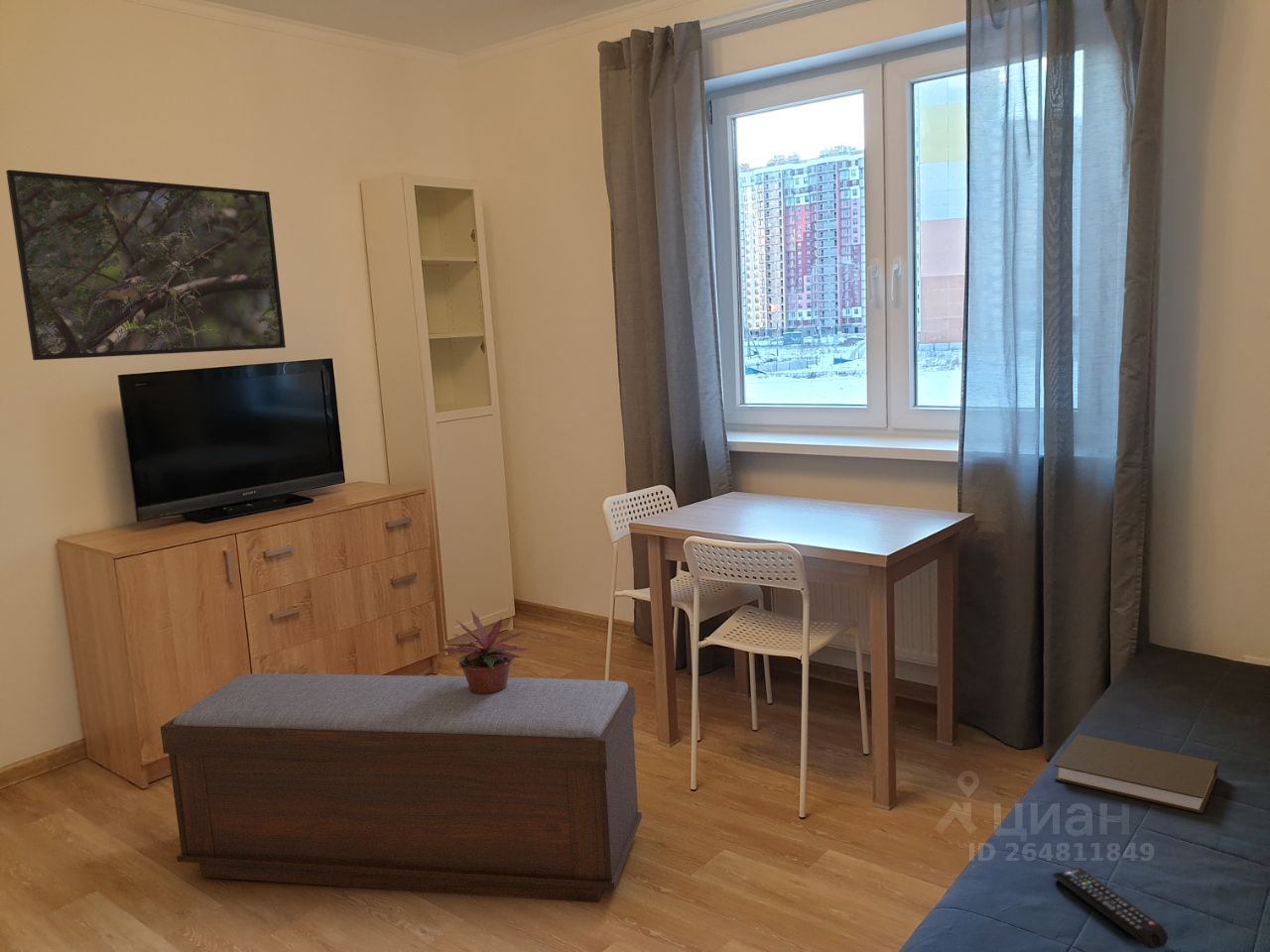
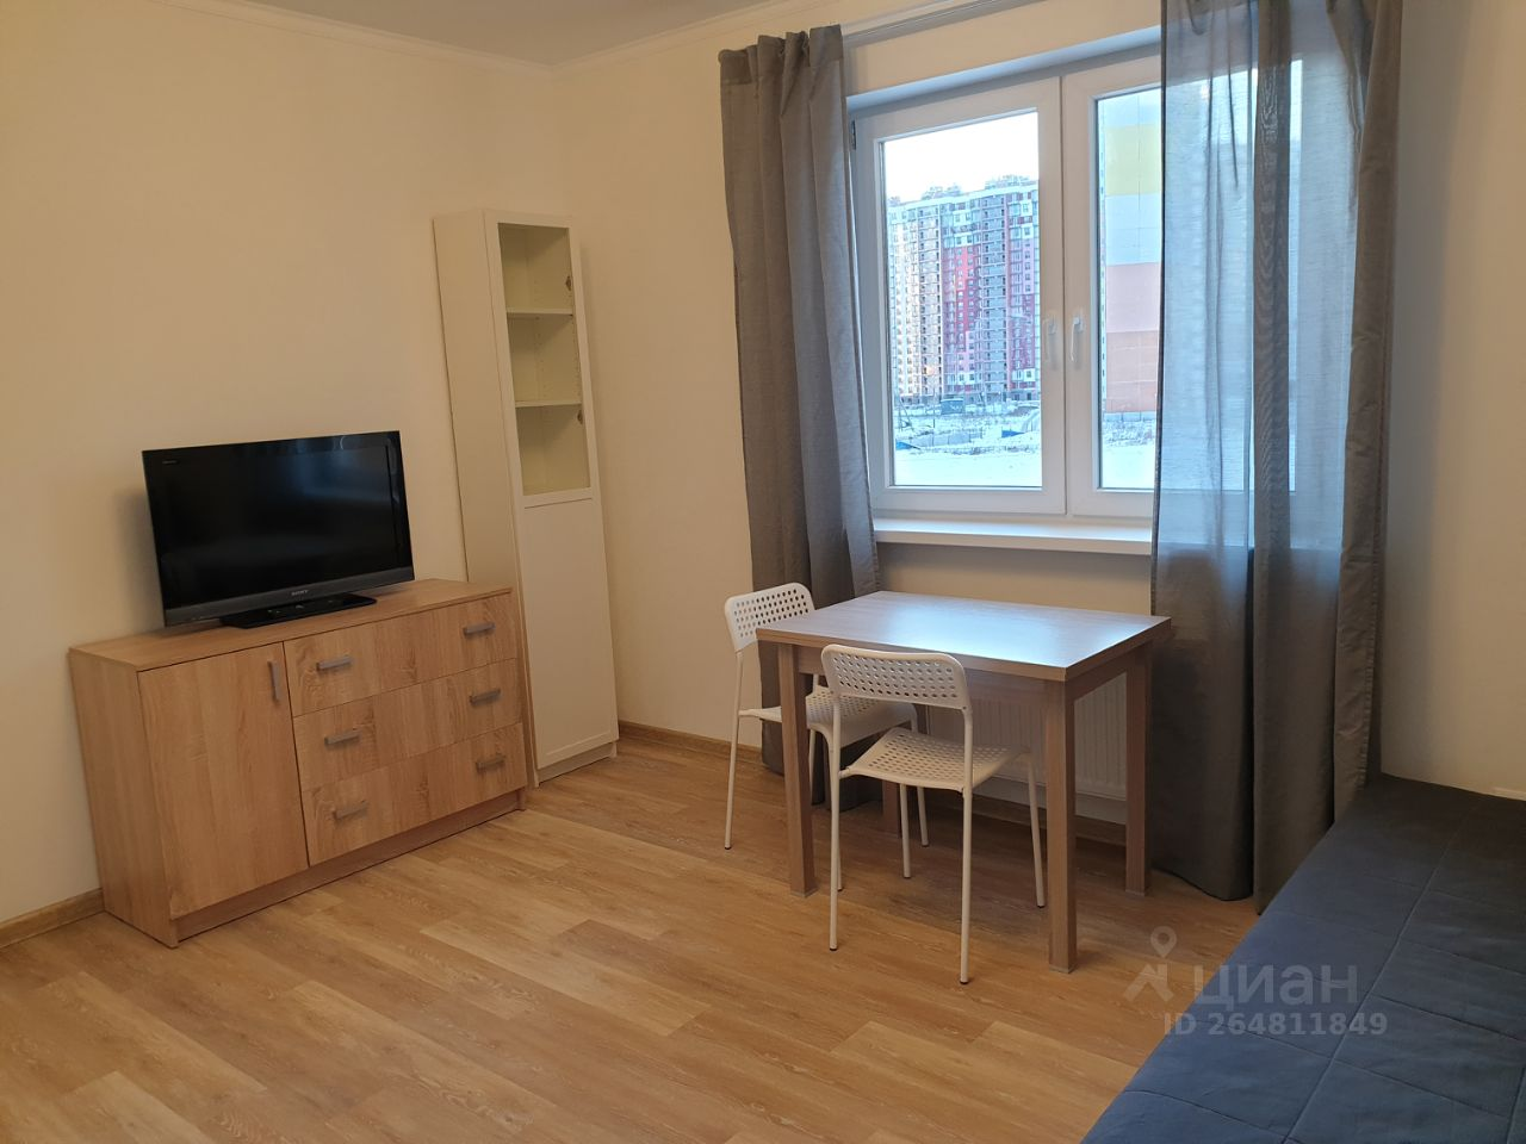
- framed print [5,169,287,361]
- bench [160,673,643,904]
- potted plant [439,609,534,694]
- remote control [1052,867,1169,950]
- book [1054,734,1218,814]
